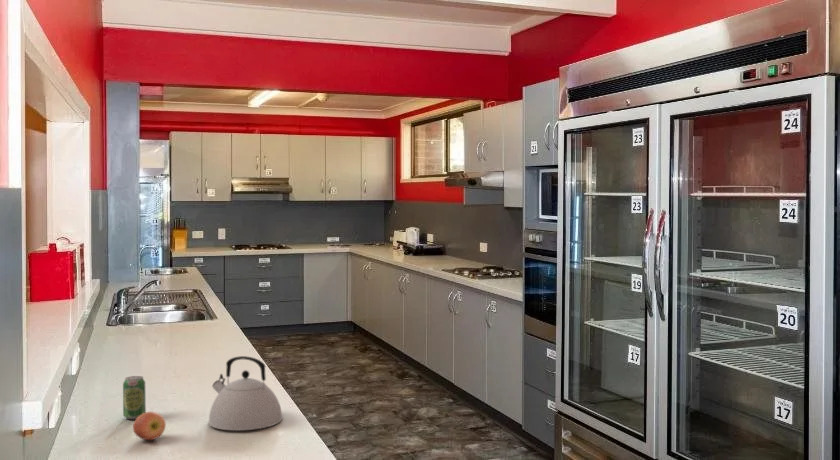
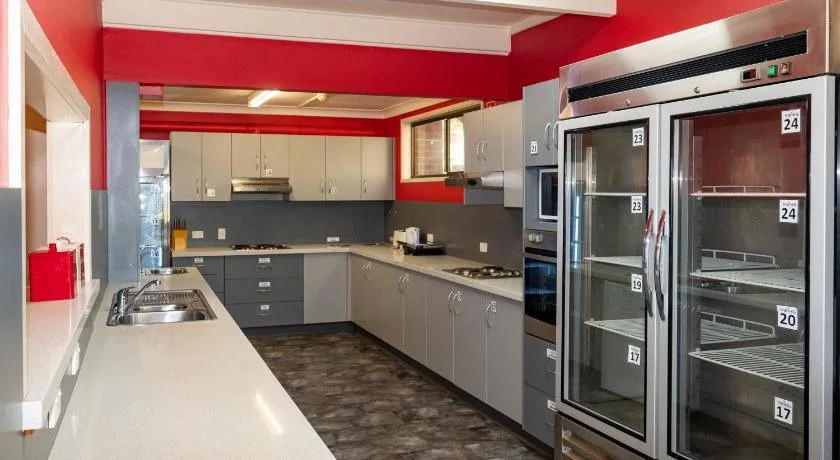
- apple [132,411,167,441]
- beverage can [122,375,147,420]
- kettle [207,355,284,431]
